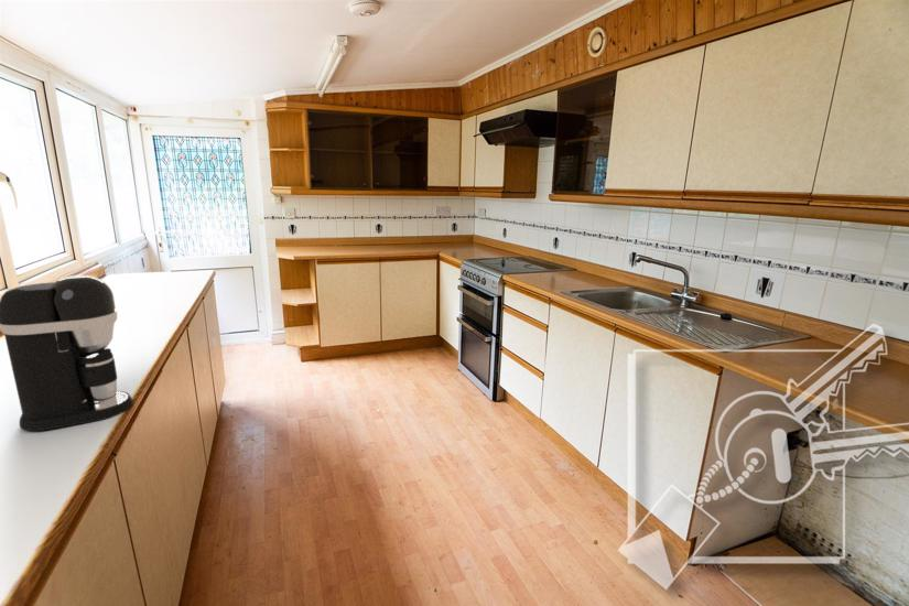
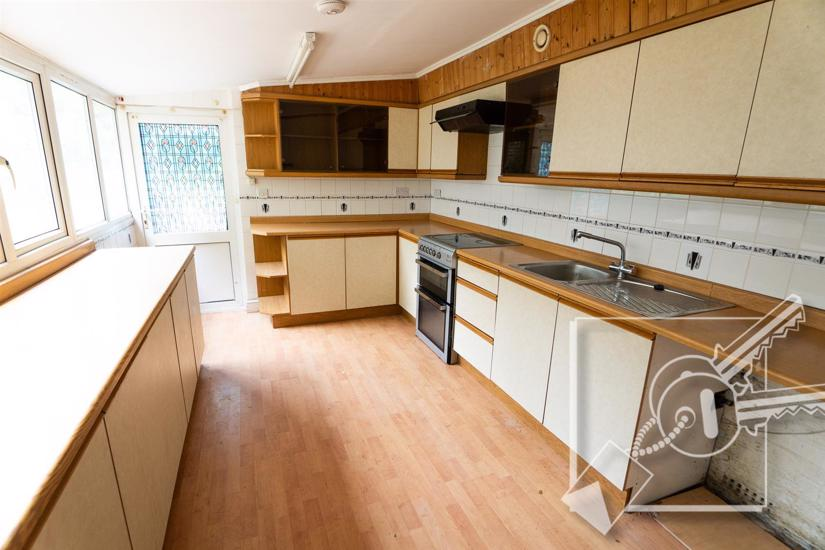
- coffee maker [0,274,134,432]
